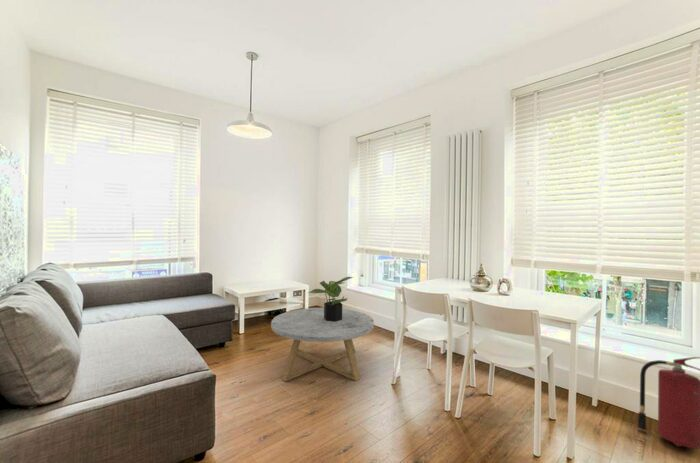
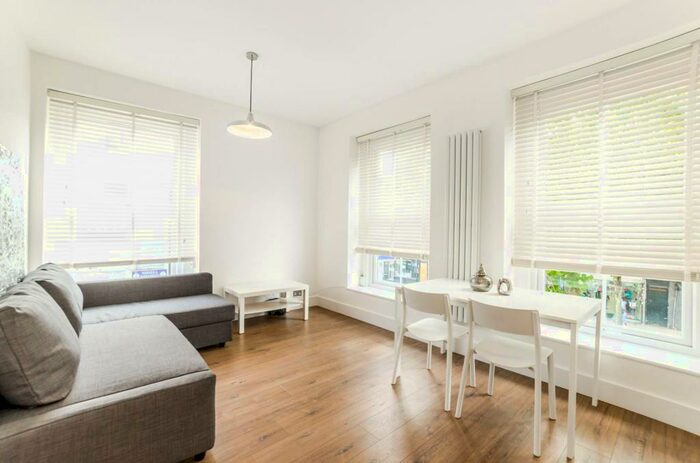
- coffee table [270,307,375,382]
- fire extinguisher [636,356,700,450]
- potted plant [308,276,354,322]
